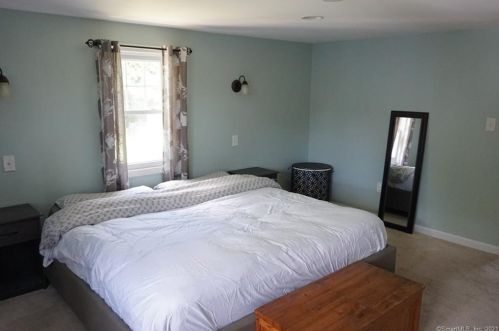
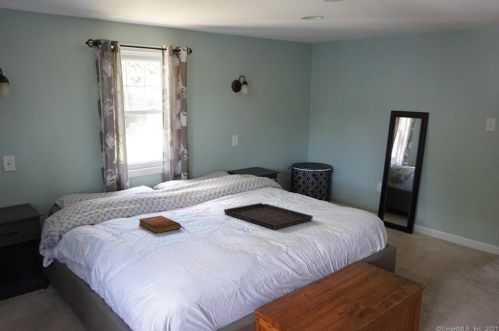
+ bible [138,215,181,234]
+ serving tray [223,202,314,231]
